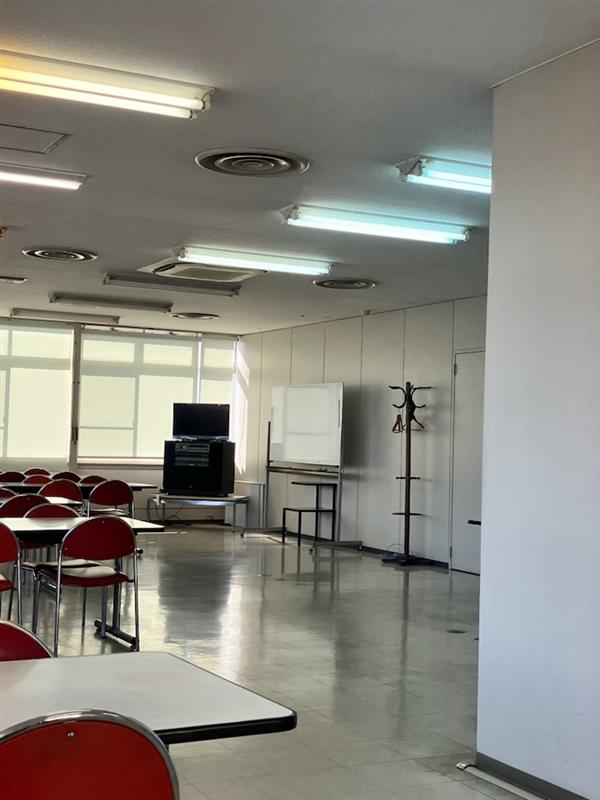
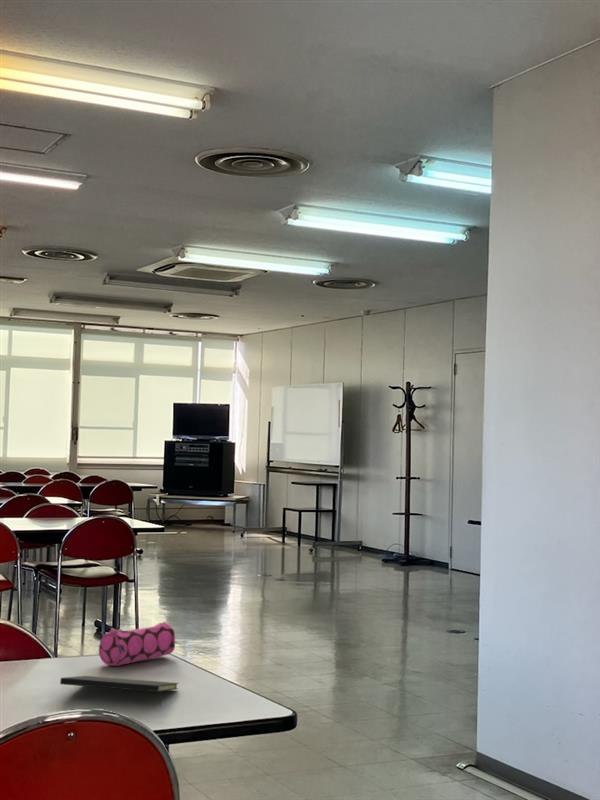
+ notepad [59,675,180,708]
+ pencil case [98,621,176,667]
